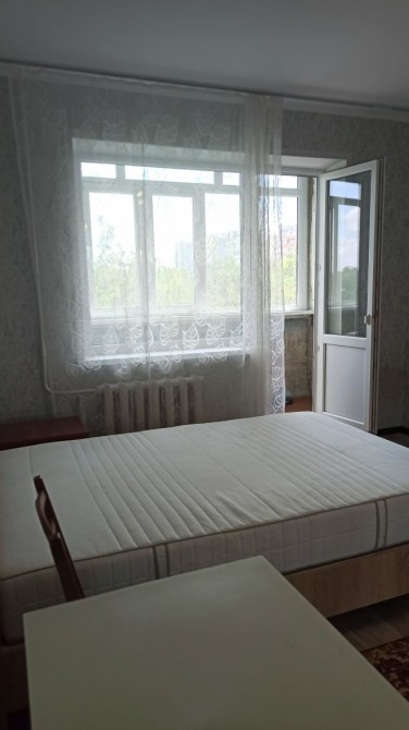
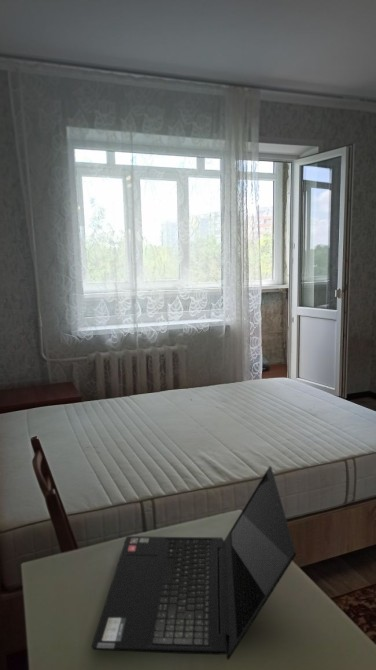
+ laptop computer [90,465,297,661]
